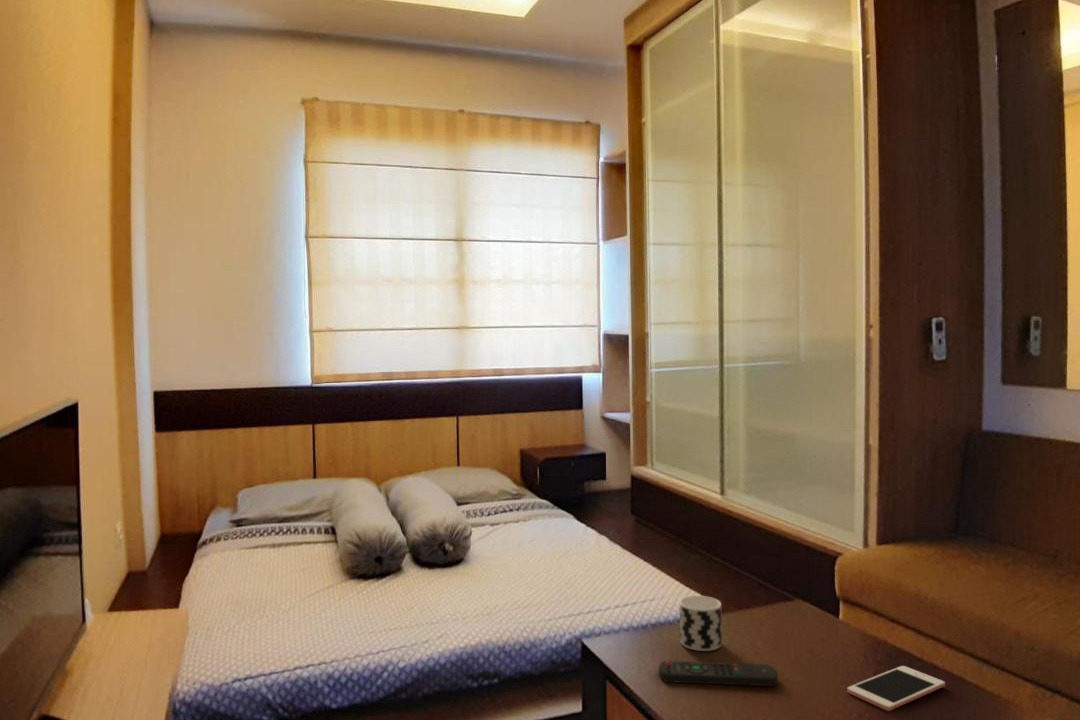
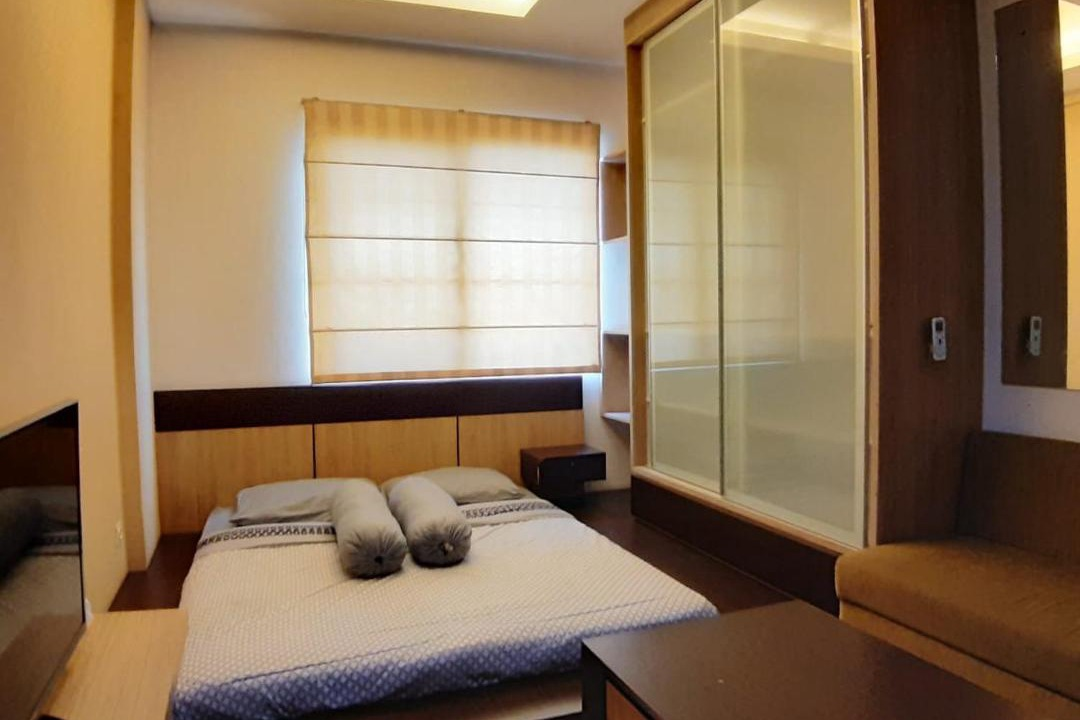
- cup [679,595,723,652]
- cell phone [846,665,946,712]
- remote control [658,660,779,687]
